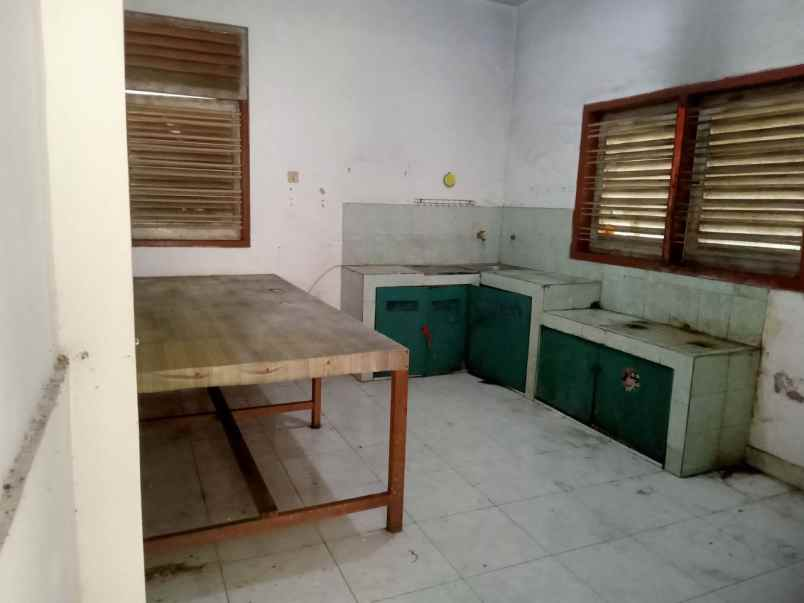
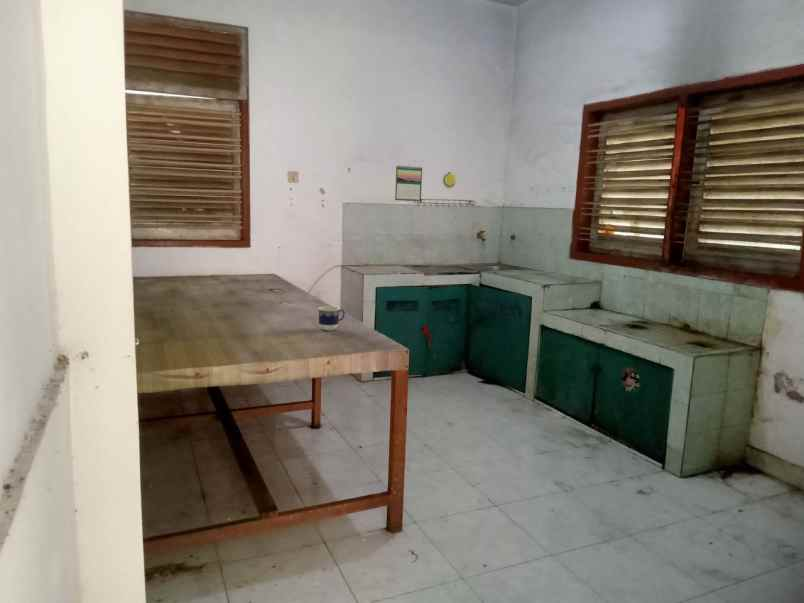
+ cup [317,306,346,332]
+ calendar [394,164,423,202]
